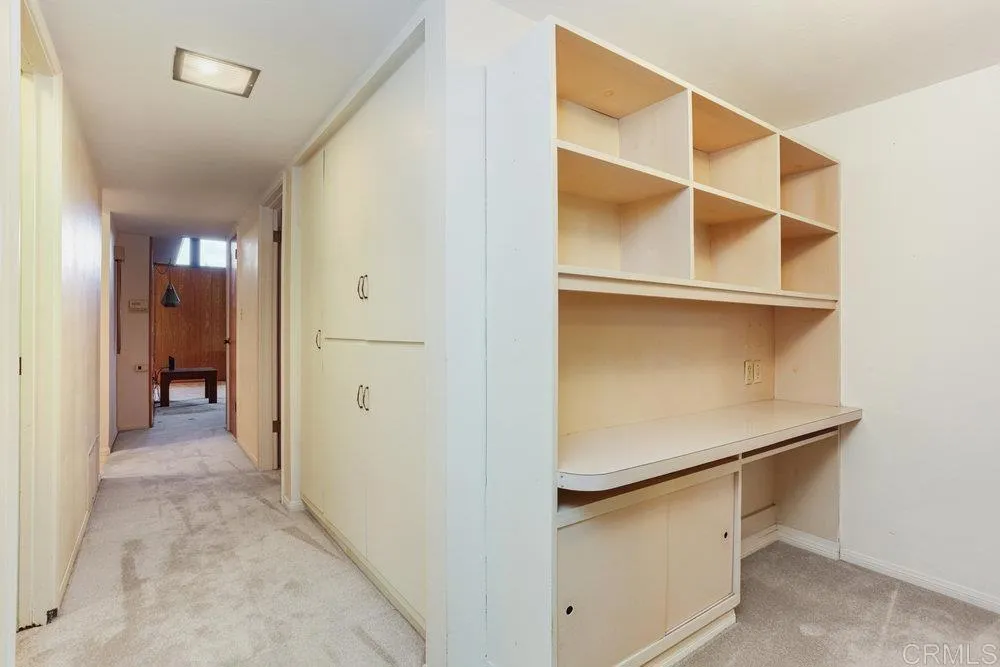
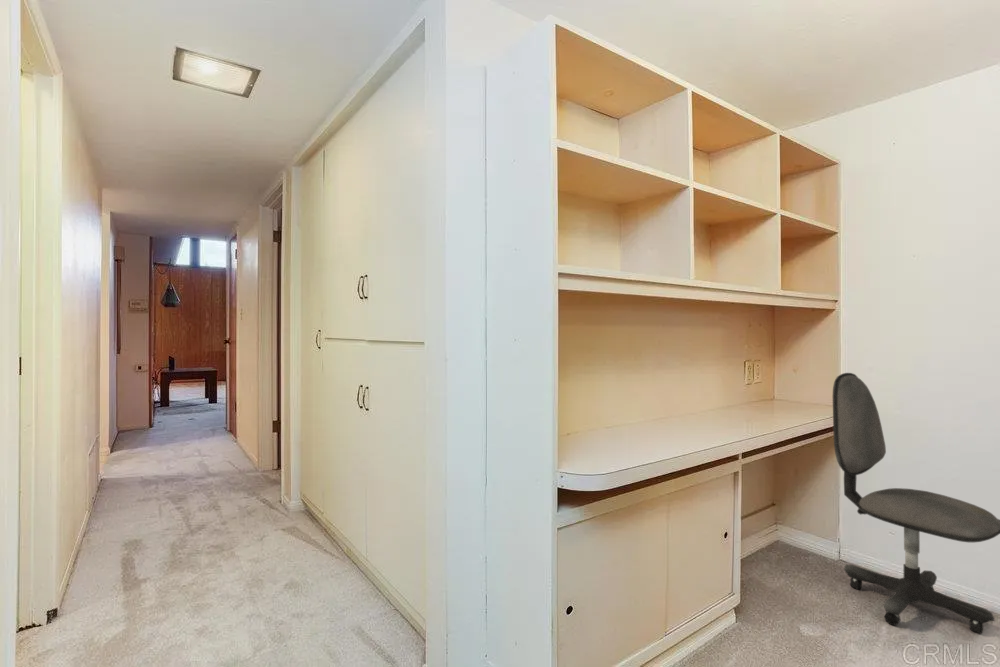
+ office chair [832,372,1000,635]
